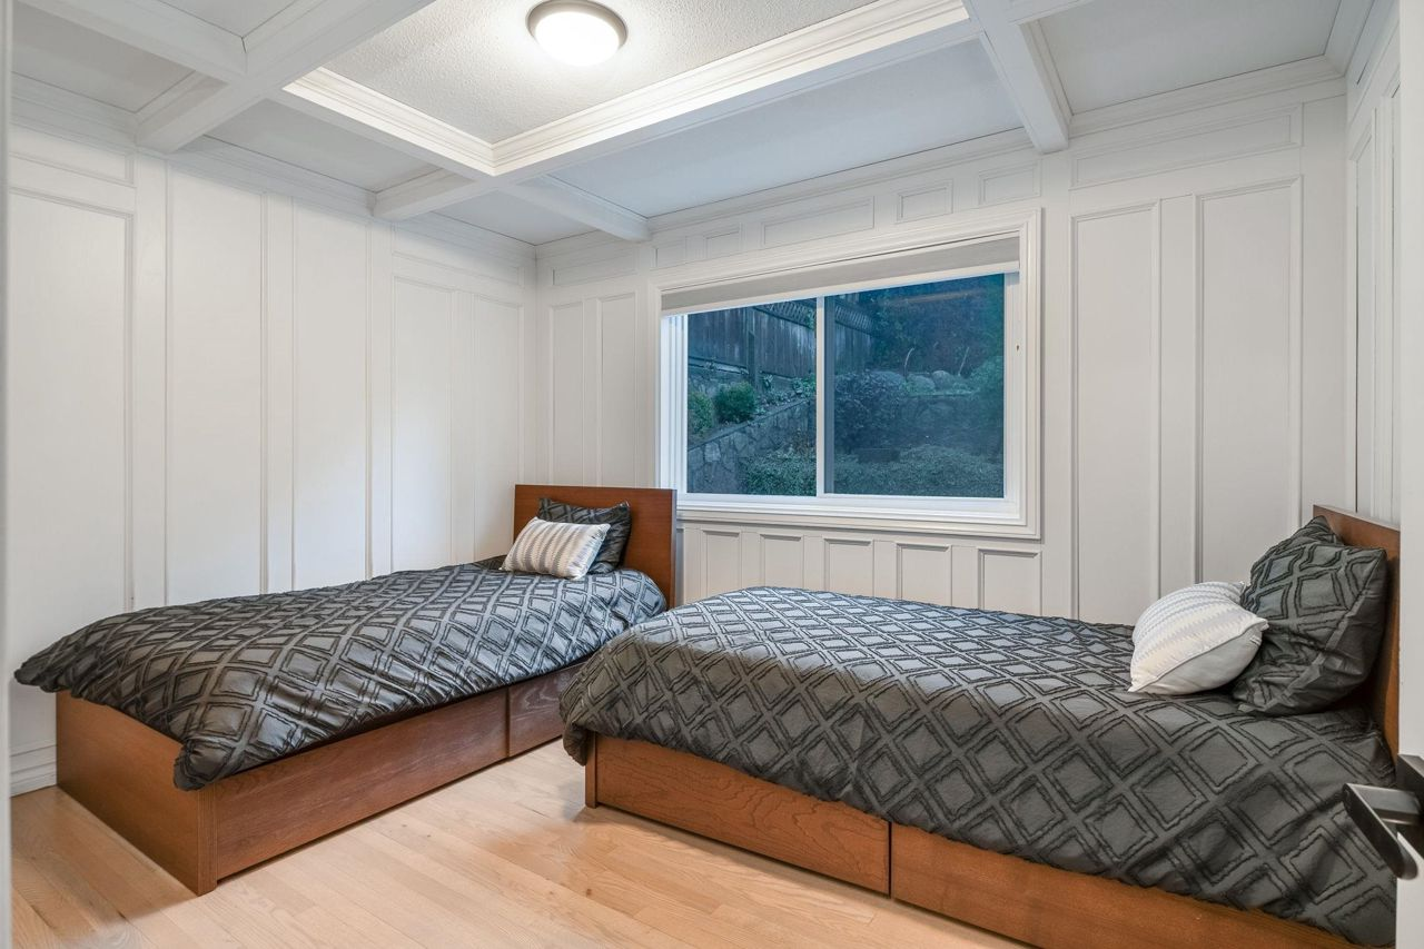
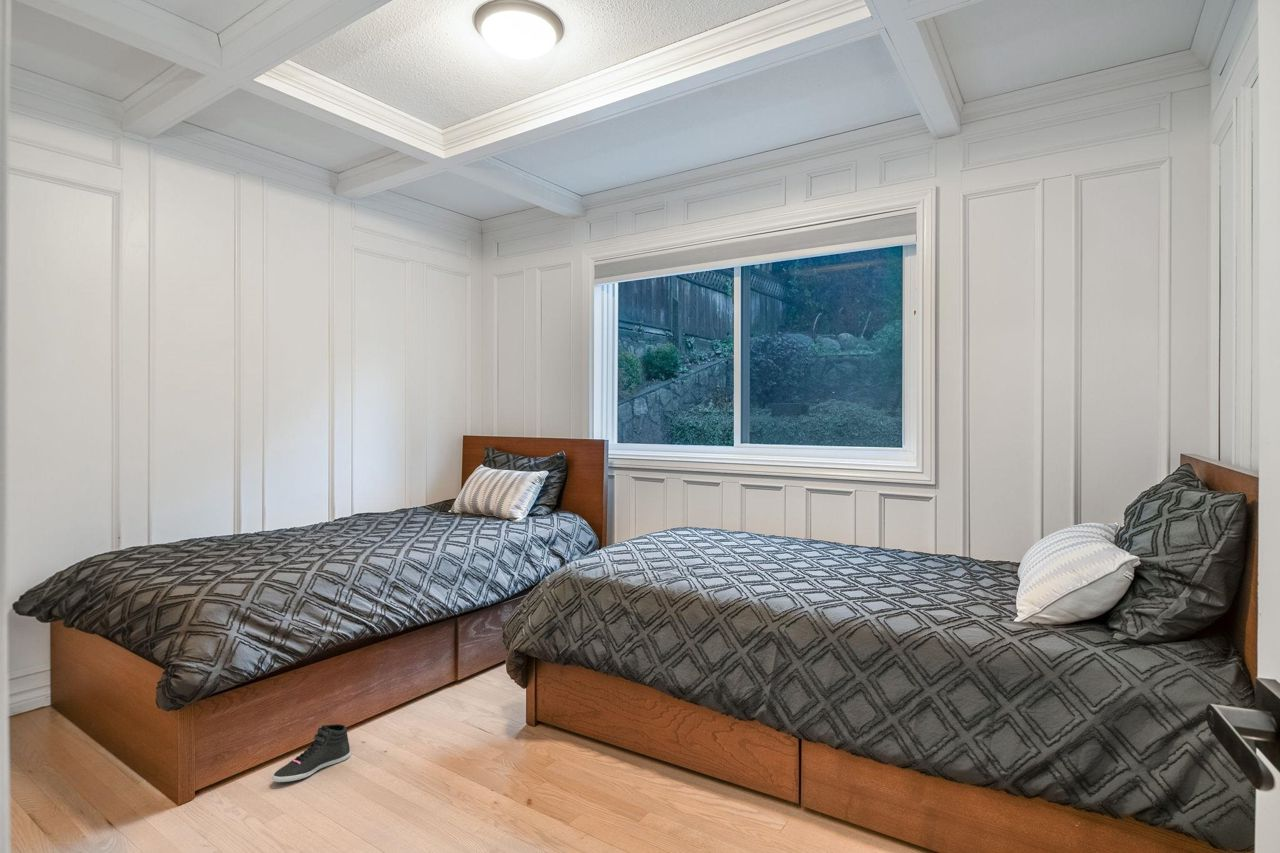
+ sneaker [271,723,352,783]
